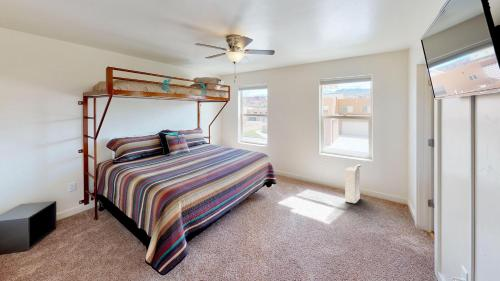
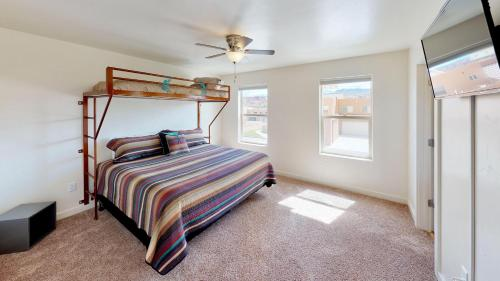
- air purifier [344,163,362,204]
